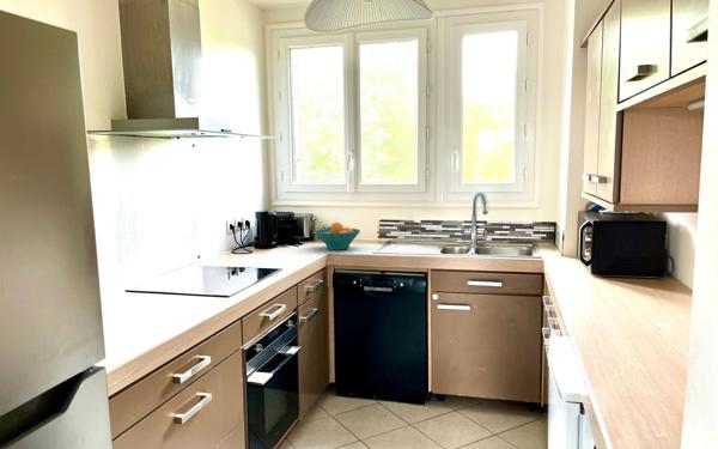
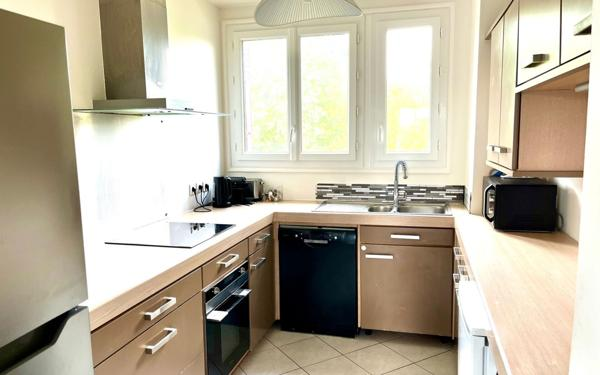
- fruit bowl [314,222,361,251]
